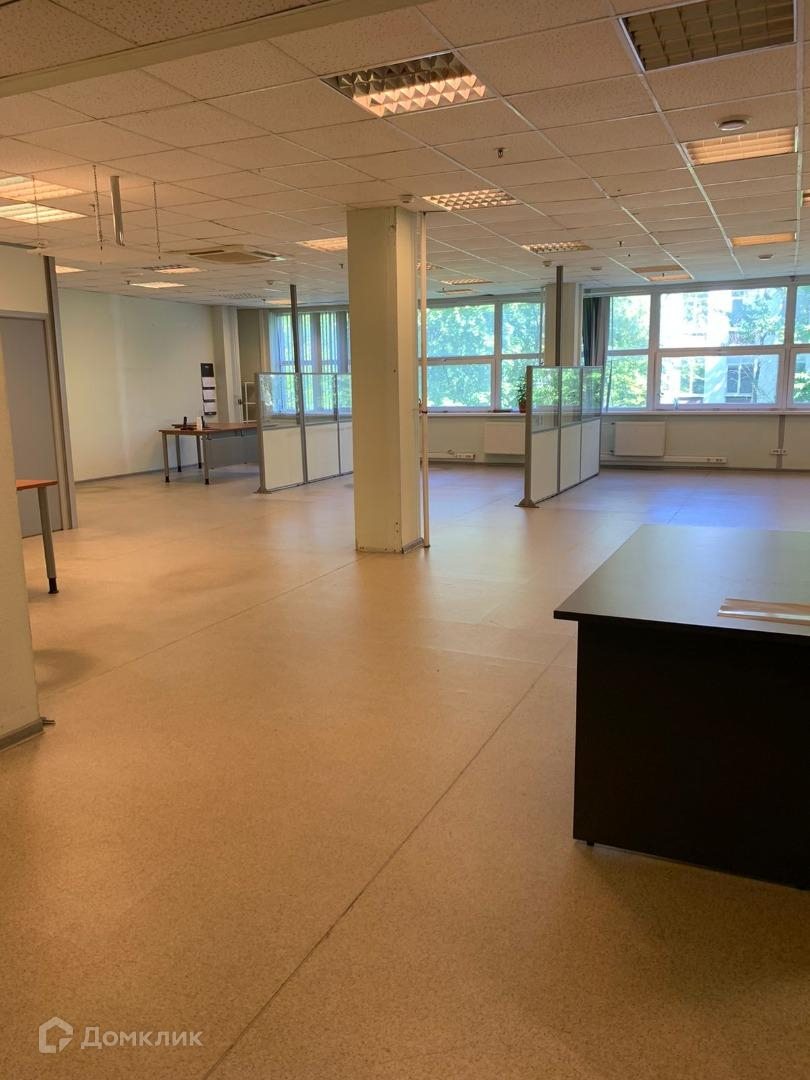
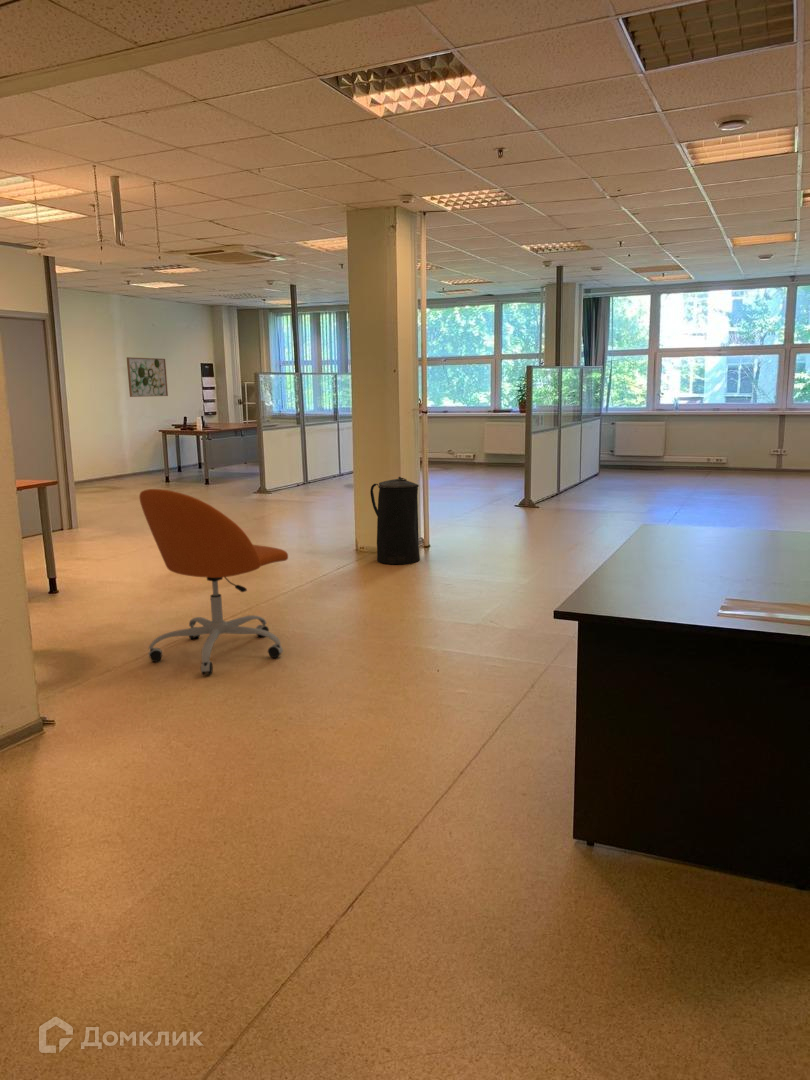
+ trash can [369,476,421,565]
+ office chair [138,488,289,675]
+ wall art [126,356,169,398]
